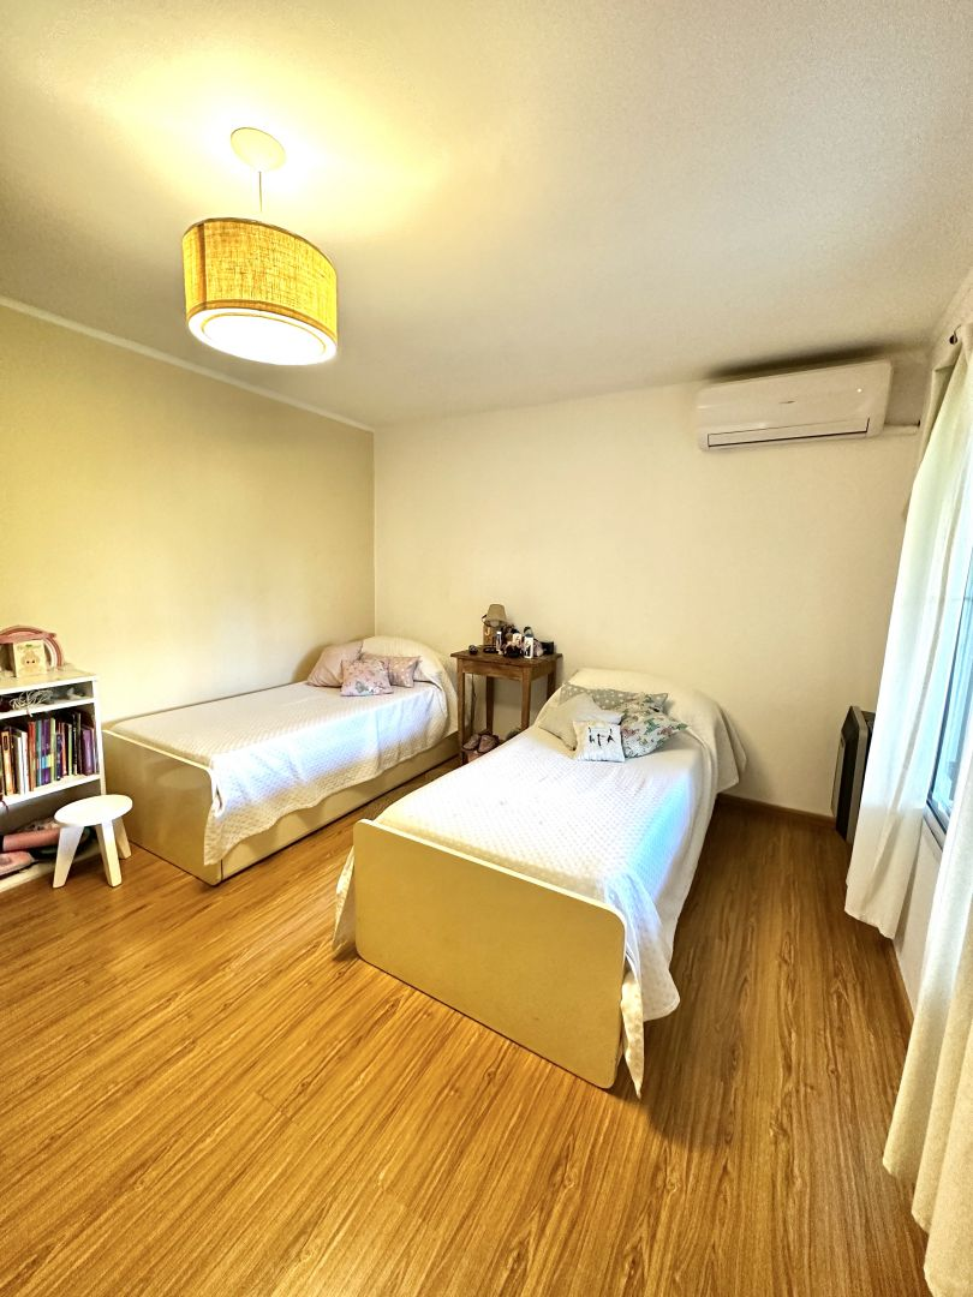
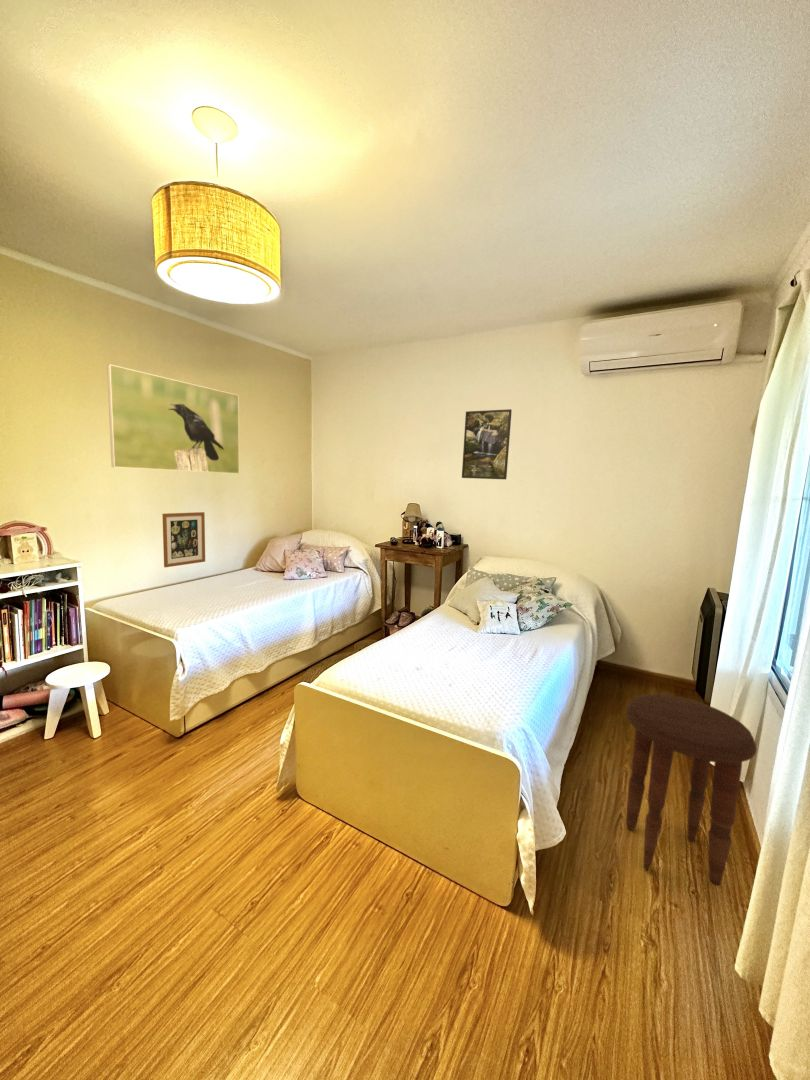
+ side table [625,693,757,886]
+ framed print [461,408,513,480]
+ wall art [161,511,206,568]
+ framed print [106,363,240,475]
